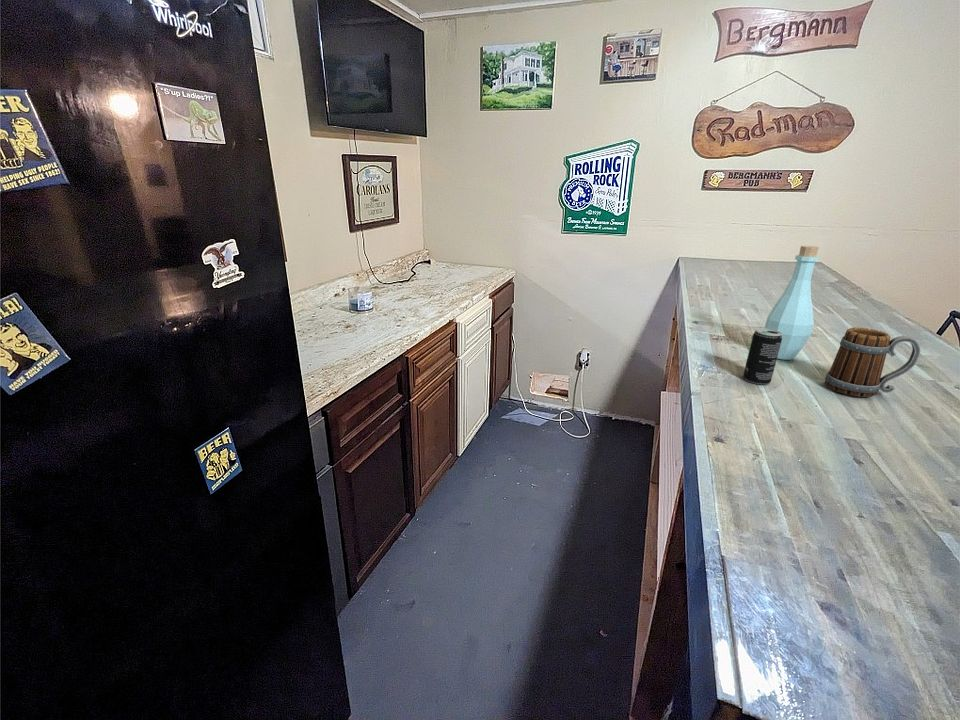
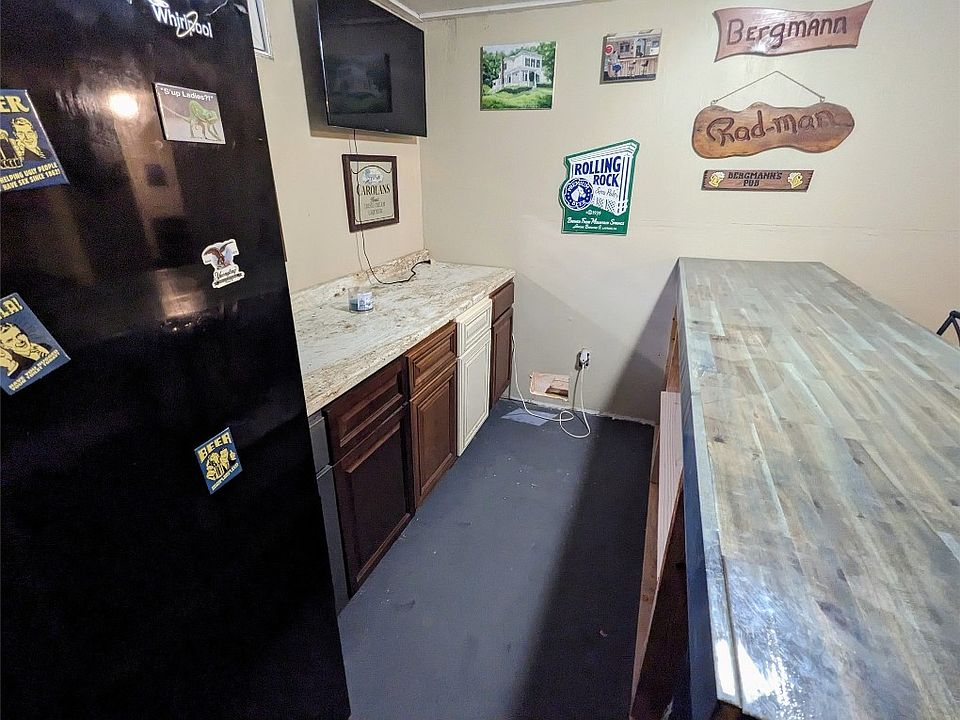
- bottle [764,245,820,361]
- beer mug [824,326,921,398]
- beverage can [742,327,782,385]
